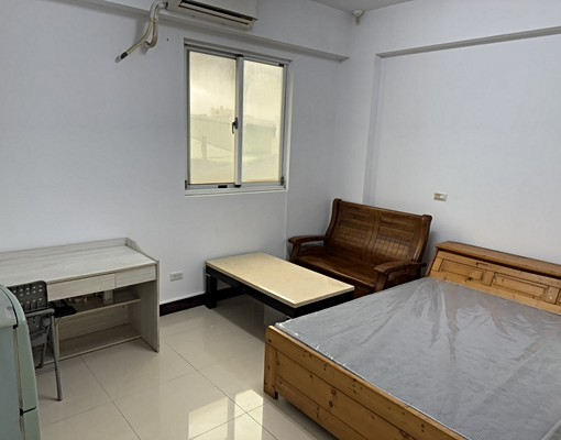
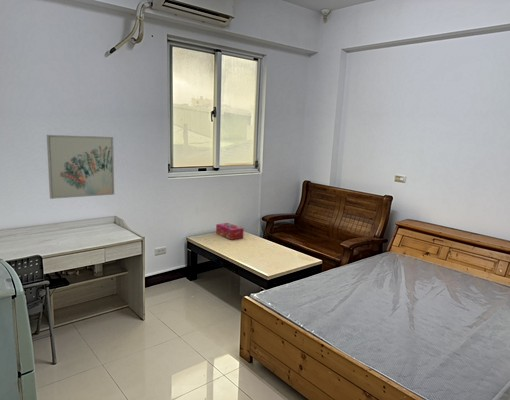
+ tissue box [215,222,245,241]
+ wall art [46,134,115,200]
